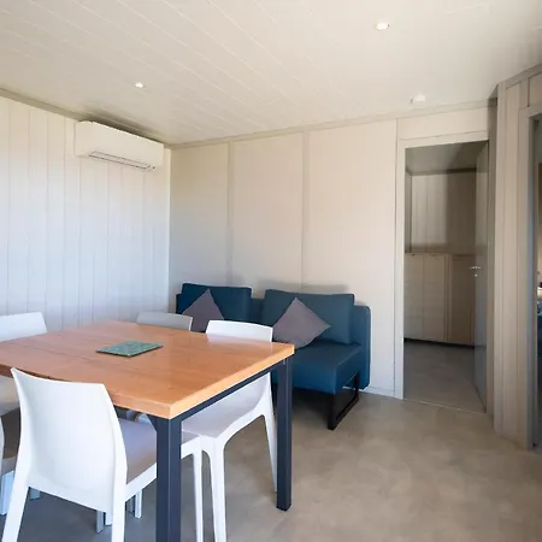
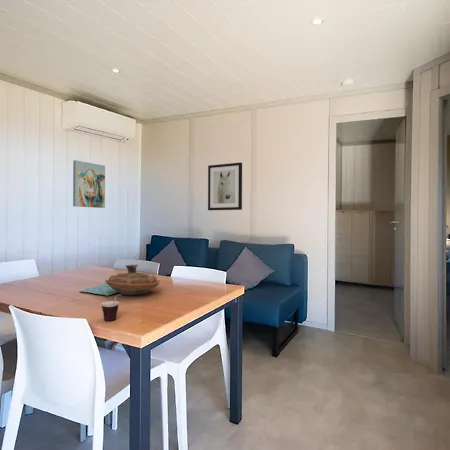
+ decorative bowl [104,263,161,296]
+ cup [100,293,123,321]
+ wall art [72,159,106,209]
+ wall art [207,161,243,211]
